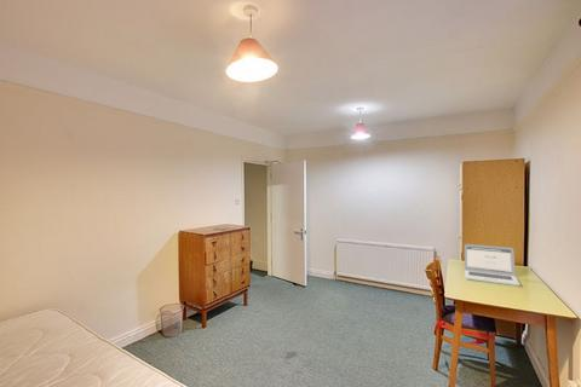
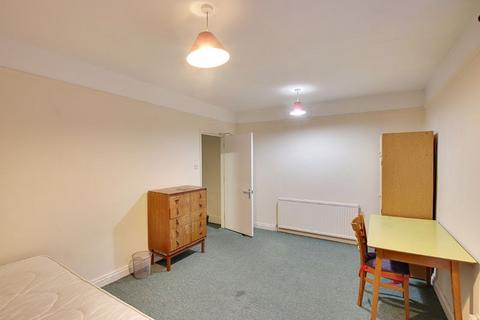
- laptop [464,243,520,287]
